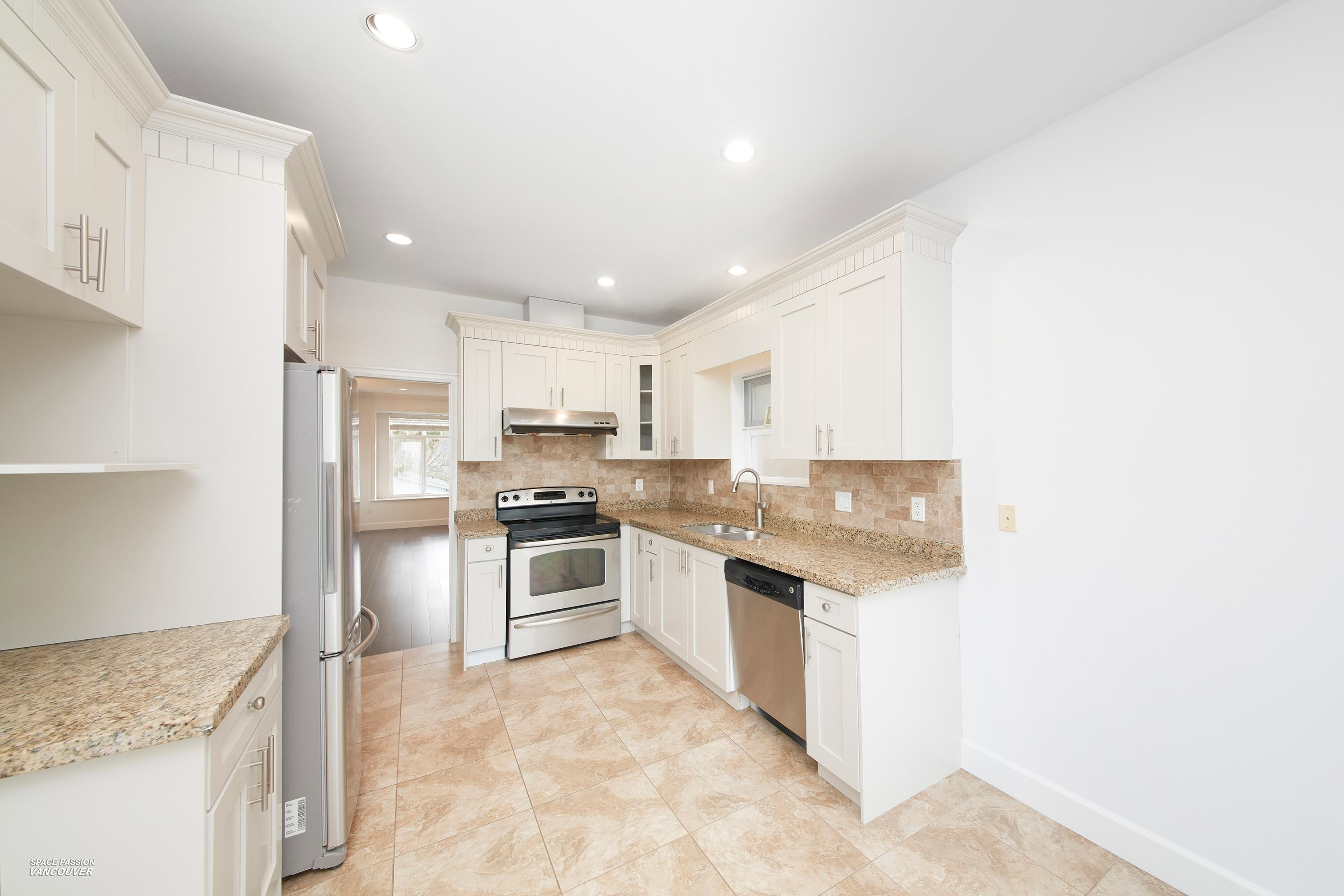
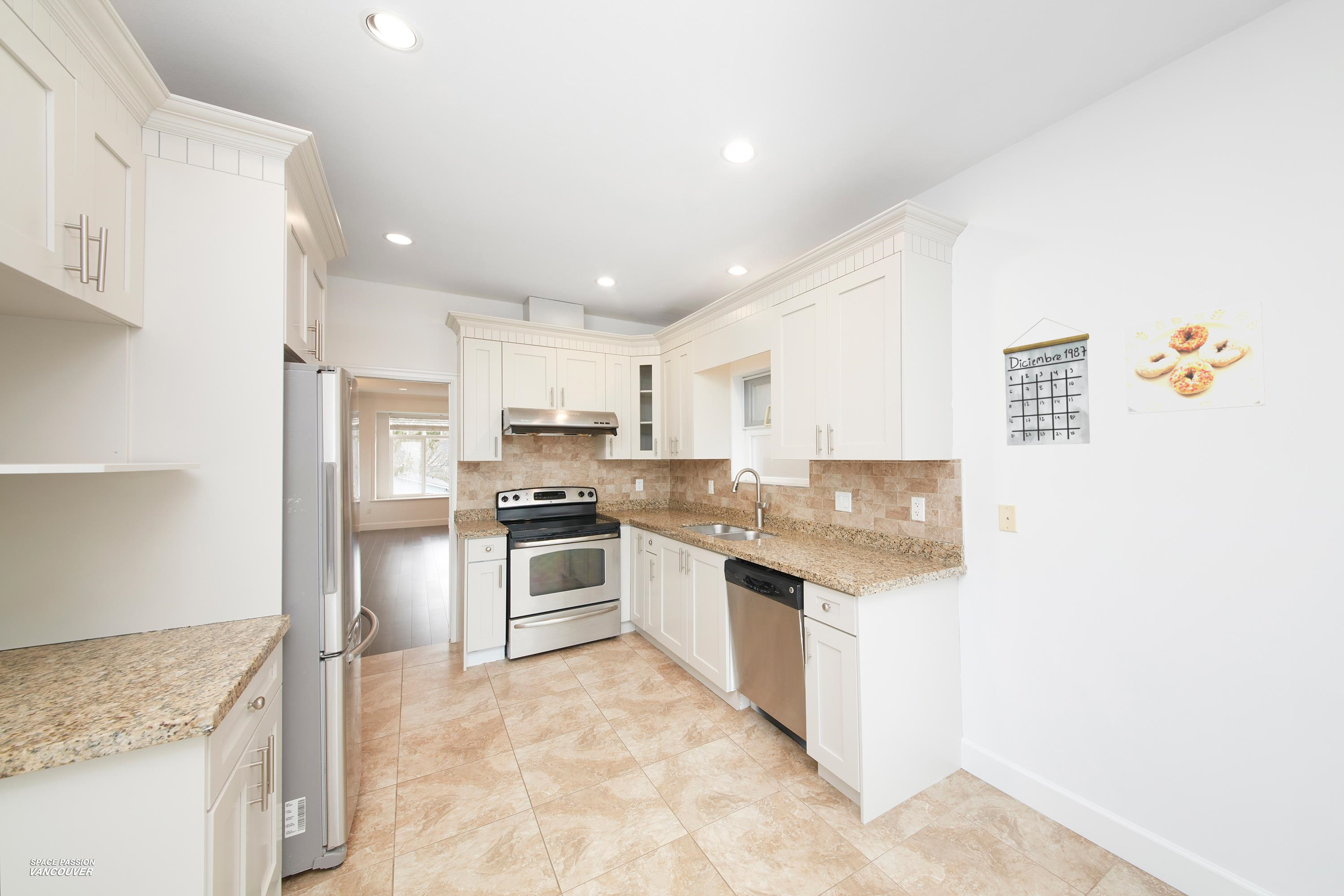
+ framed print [1123,301,1266,414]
+ calendar [1003,318,1090,446]
